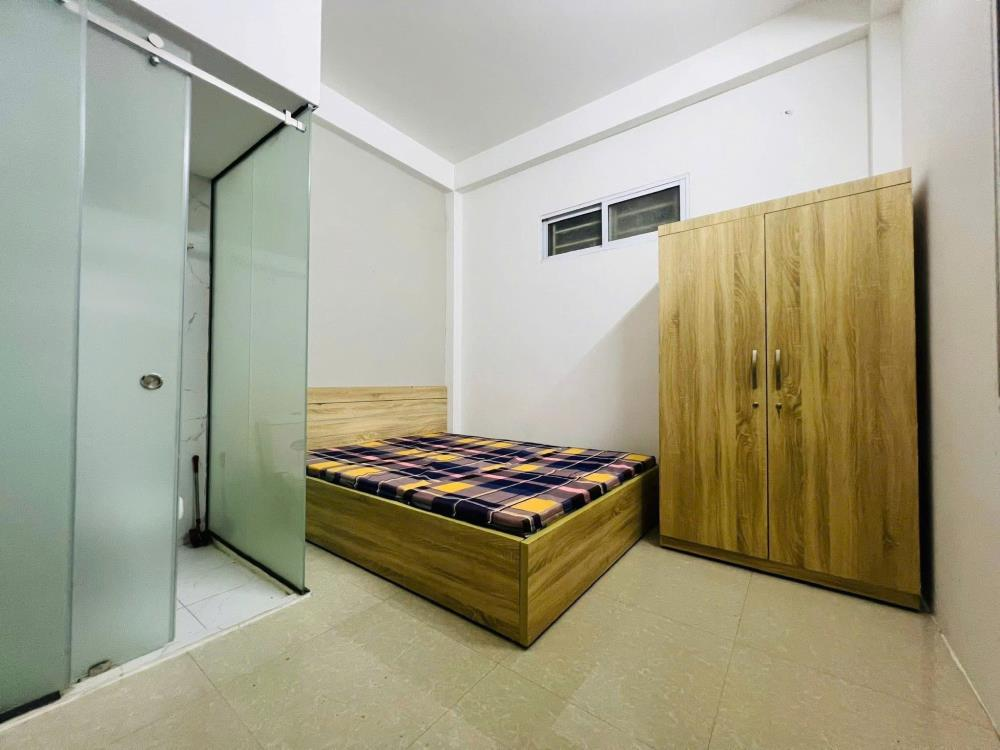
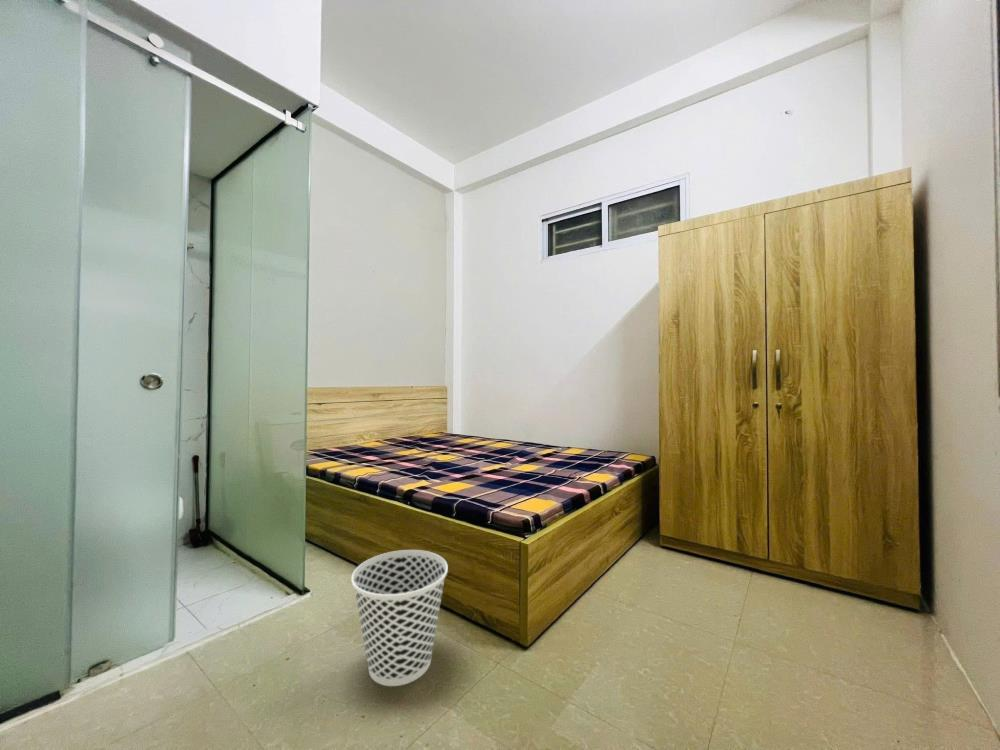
+ wastebasket [351,549,449,687]
